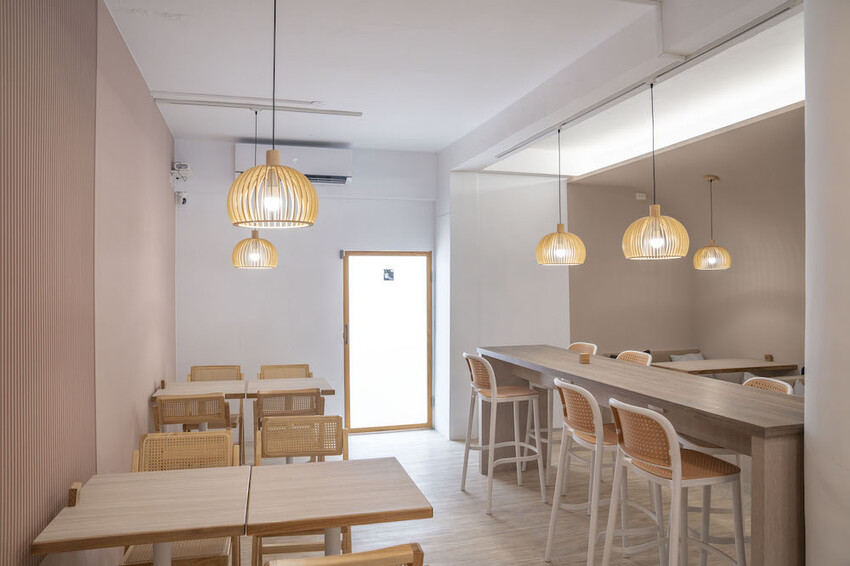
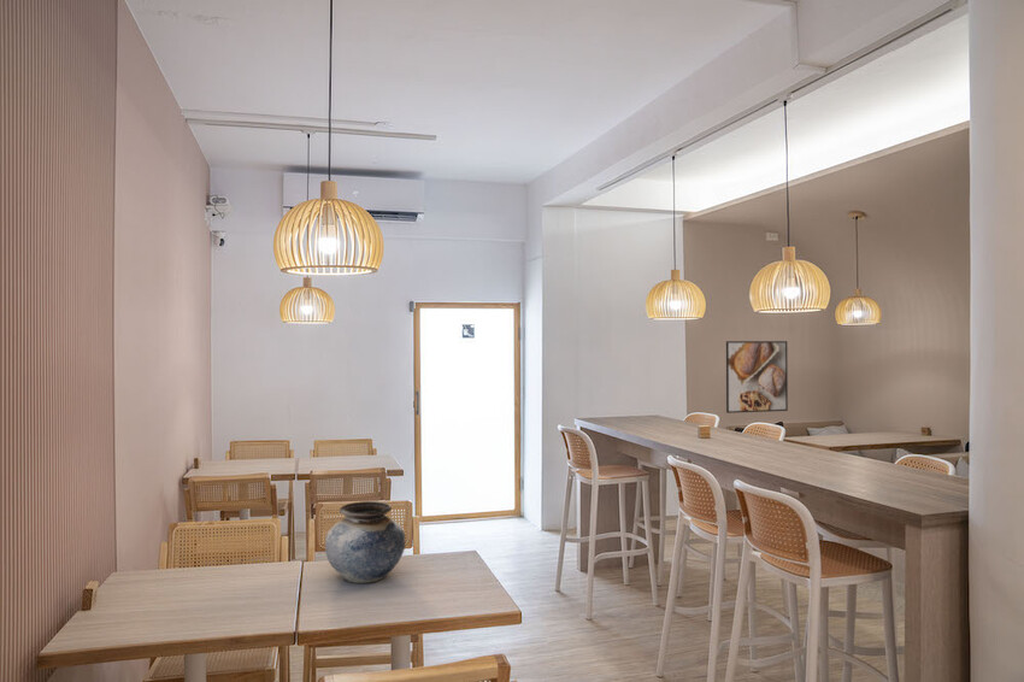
+ vase [324,500,406,584]
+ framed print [725,340,789,415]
